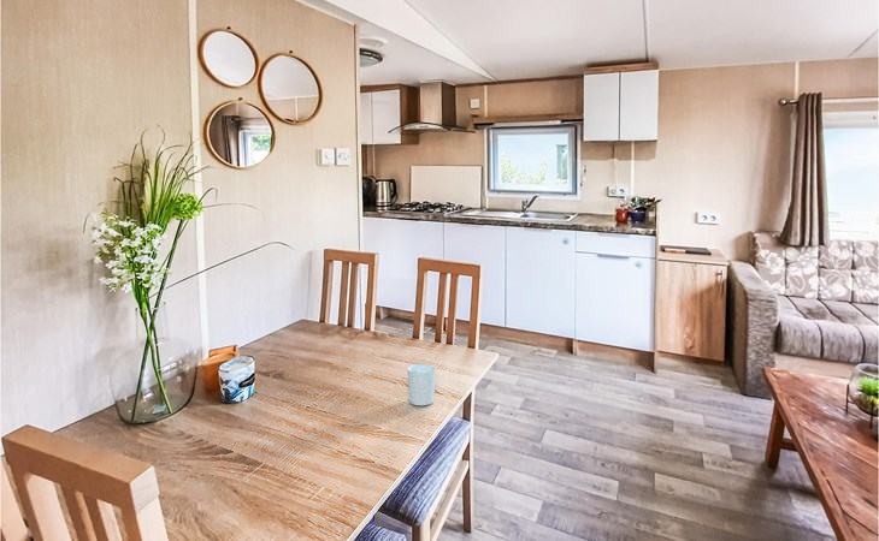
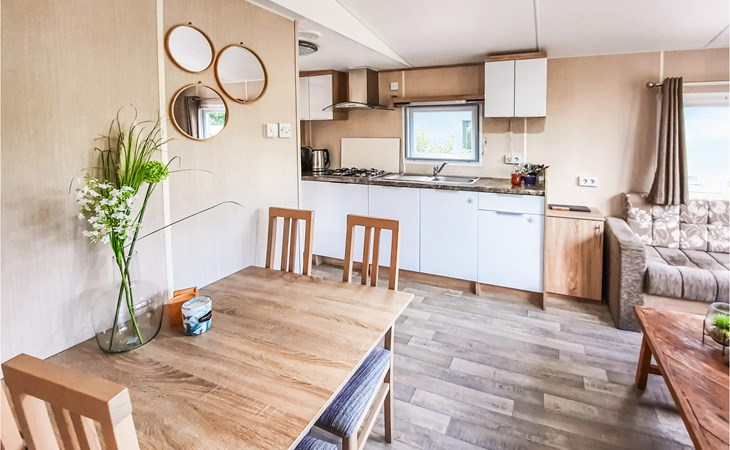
- cup [406,363,437,406]
